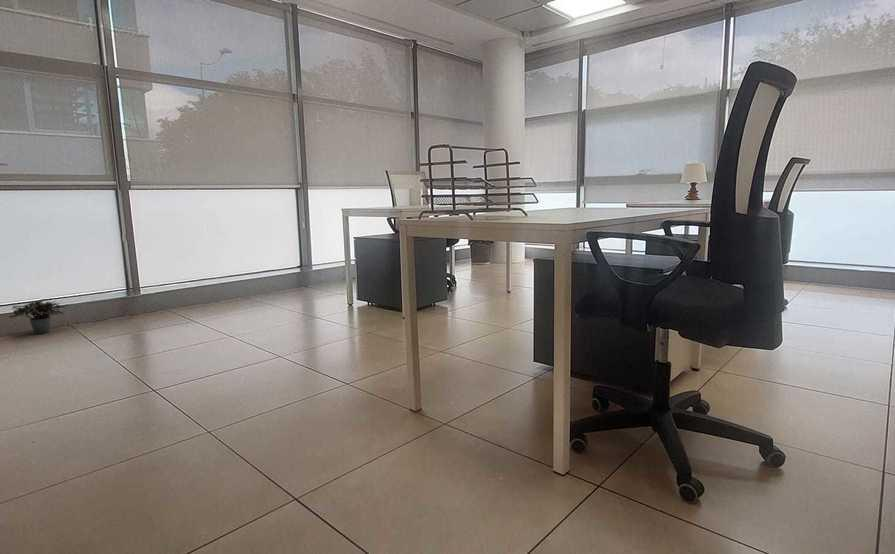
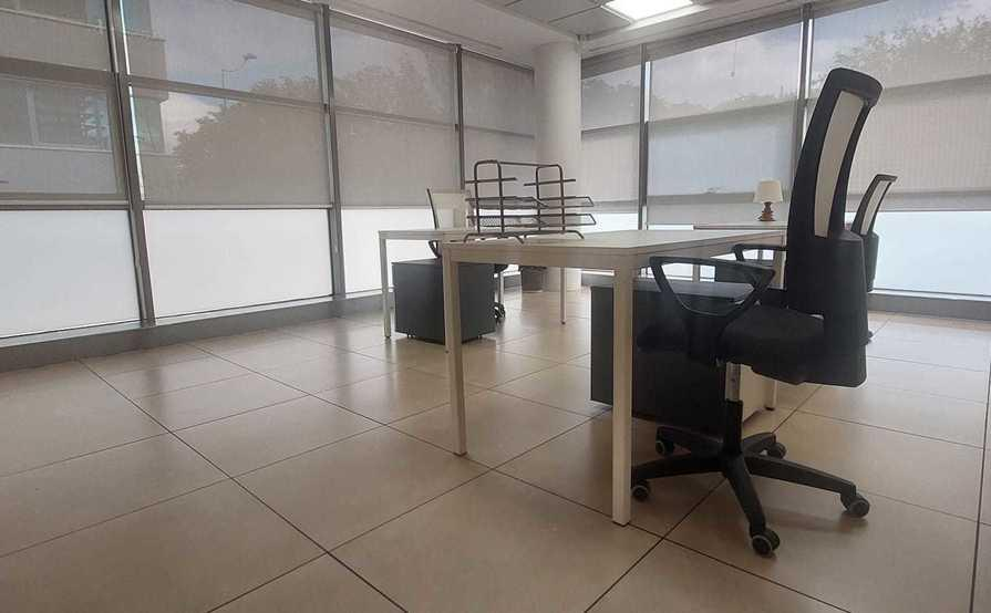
- potted plant [6,299,70,335]
